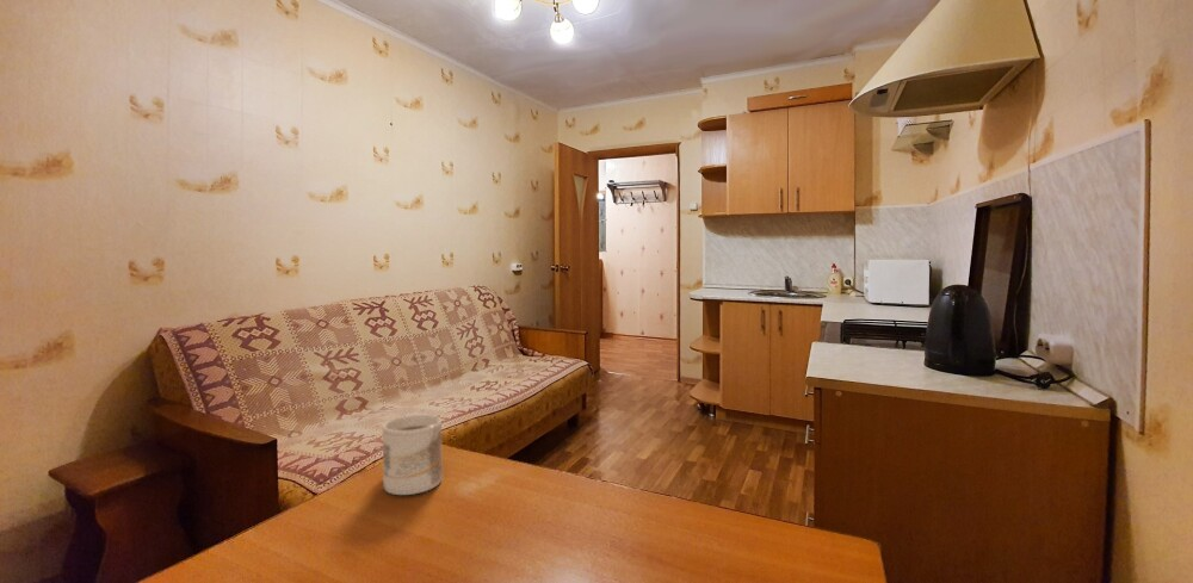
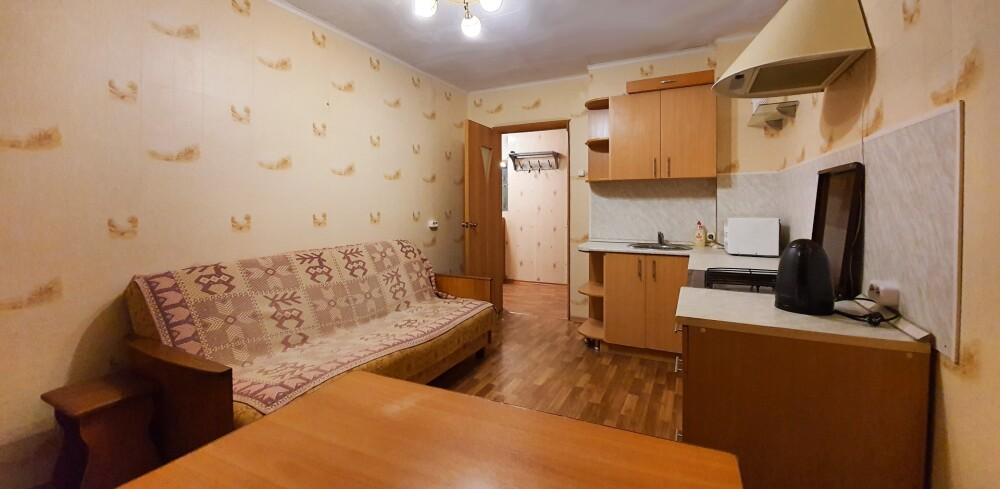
- mug [382,414,444,496]
